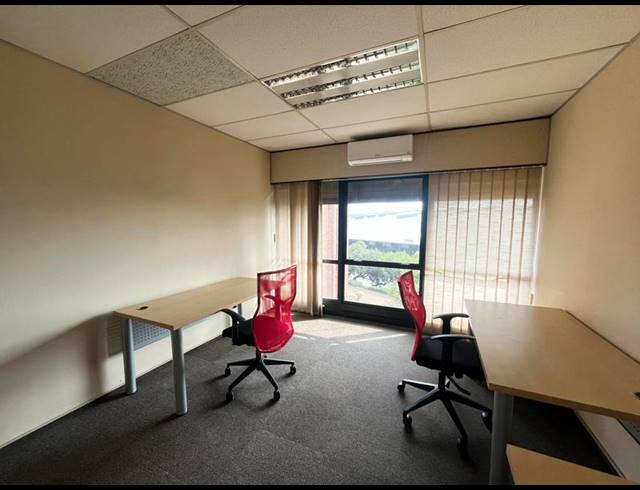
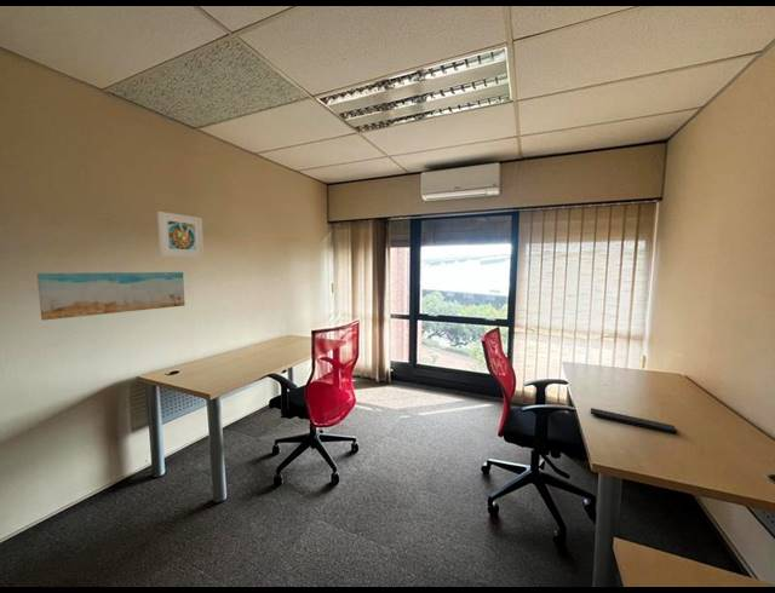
+ wall art [36,271,186,321]
+ keyboard [590,407,678,434]
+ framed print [156,211,205,259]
